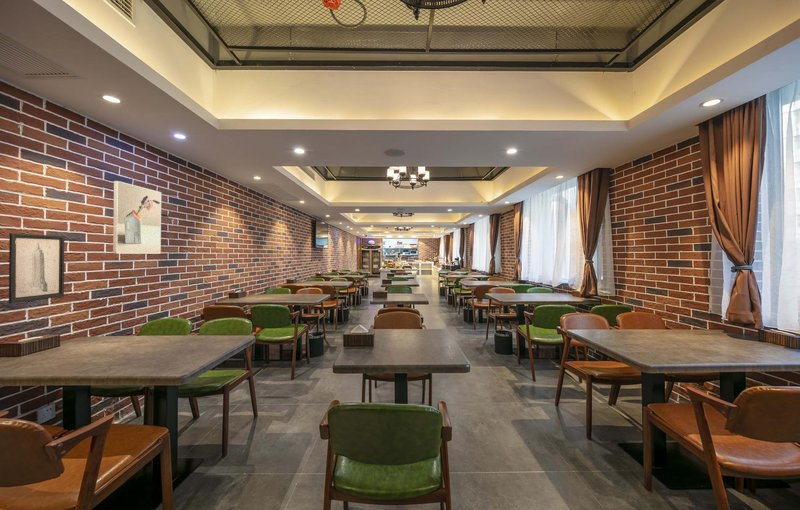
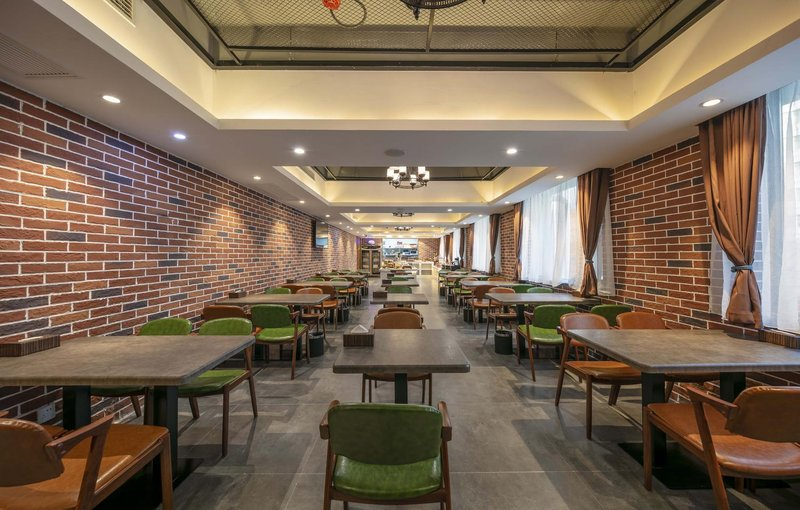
- wall art [8,232,65,304]
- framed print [112,180,162,255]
